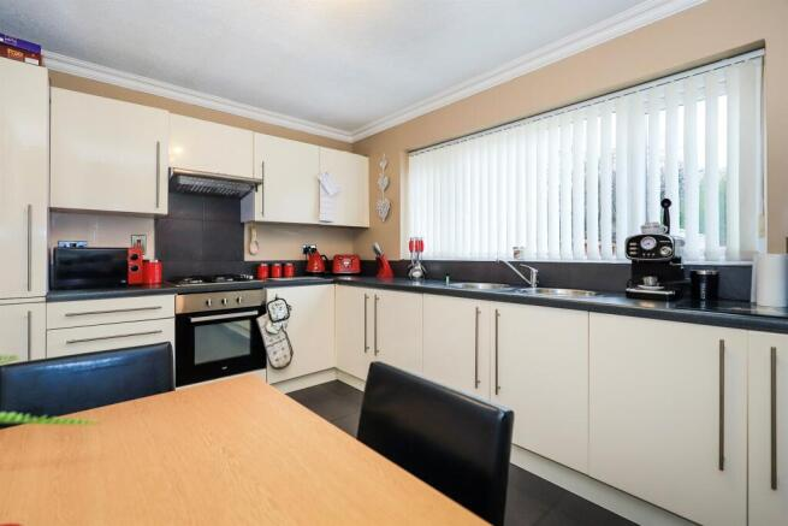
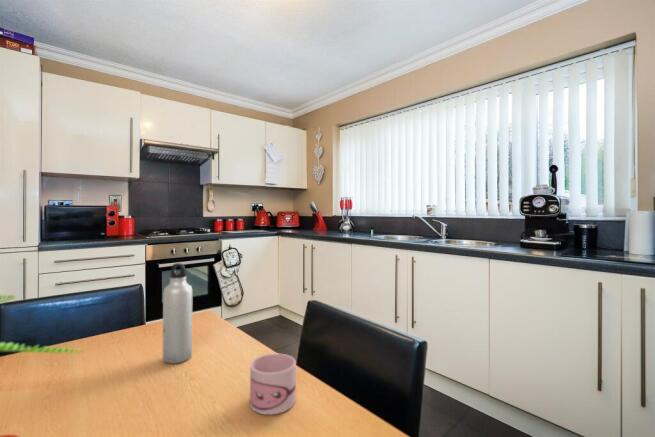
+ water bottle [162,262,193,365]
+ mug [249,352,297,416]
